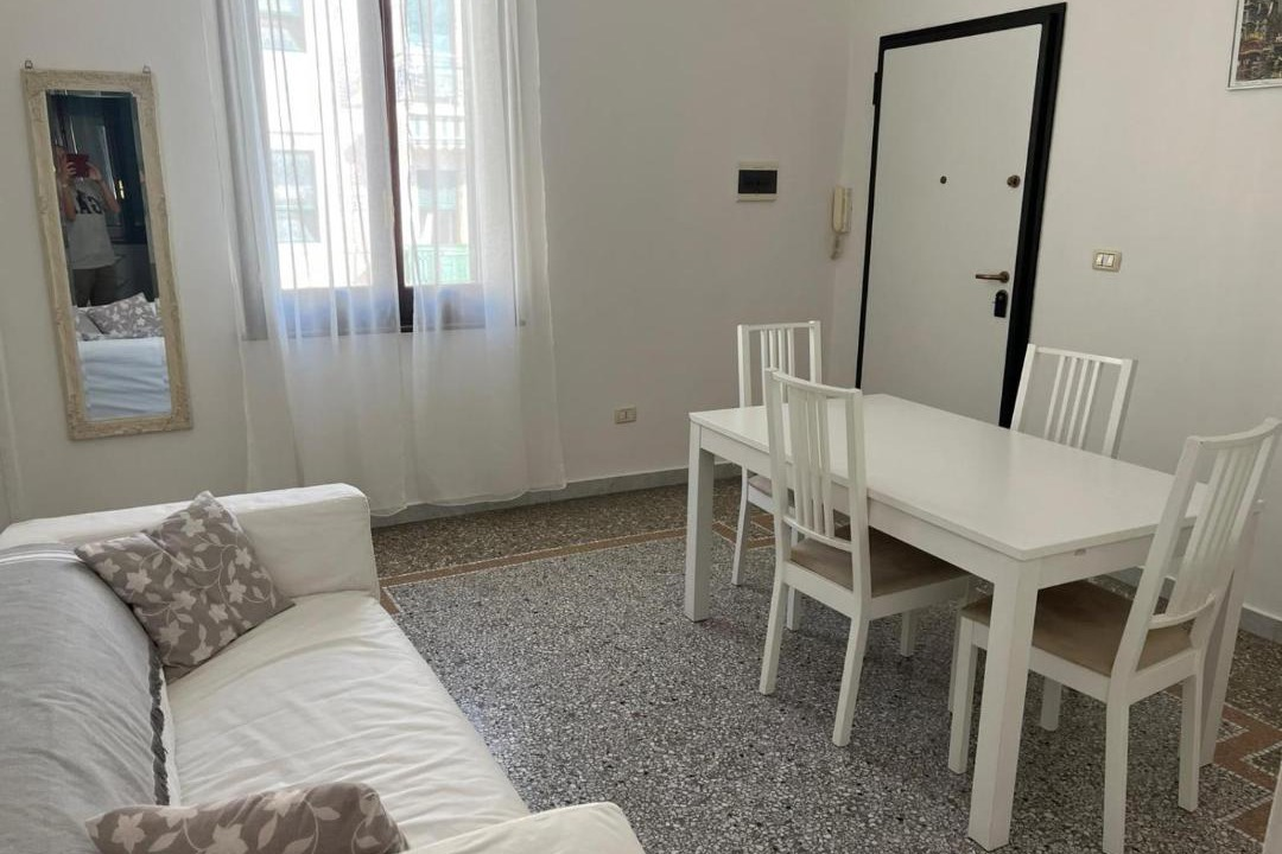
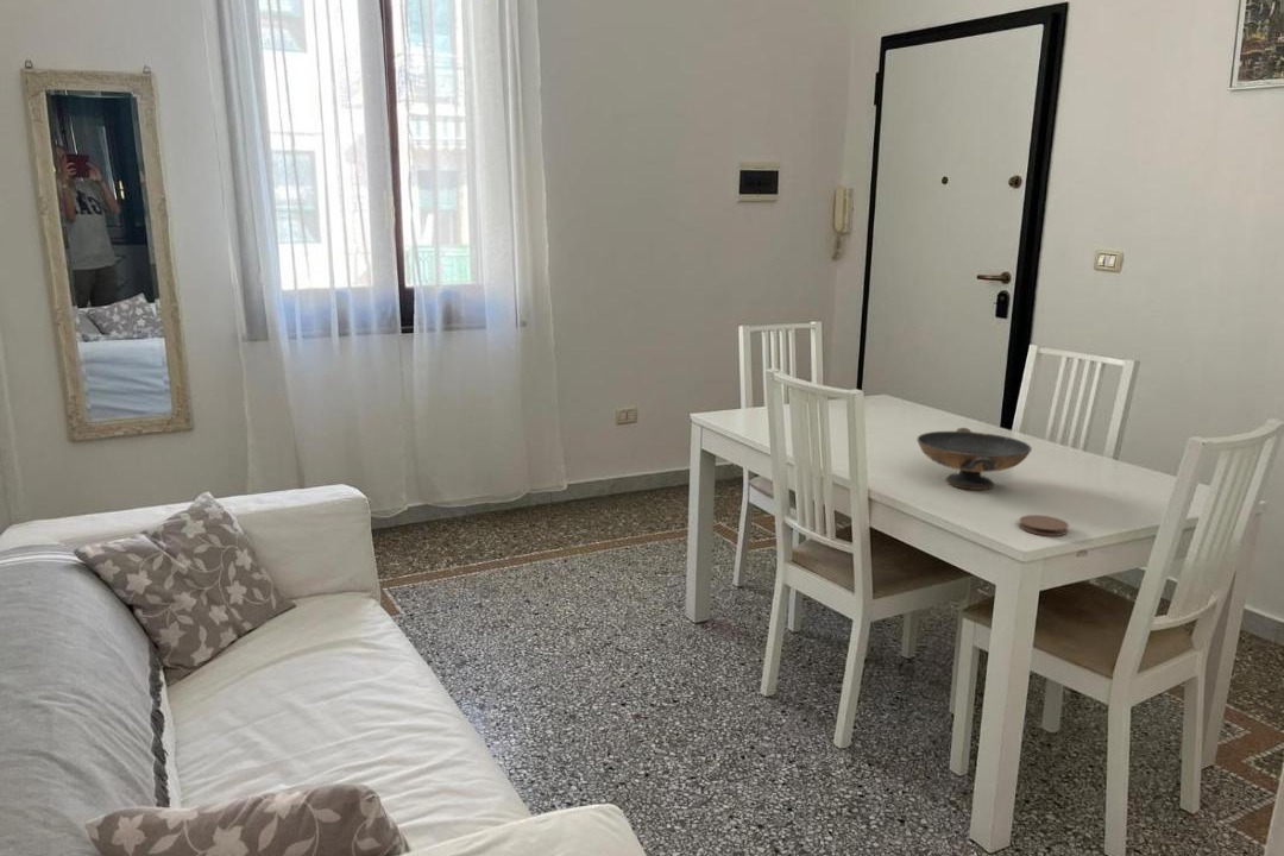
+ decorative bowl [915,427,1033,491]
+ coaster [1018,514,1070,537]
